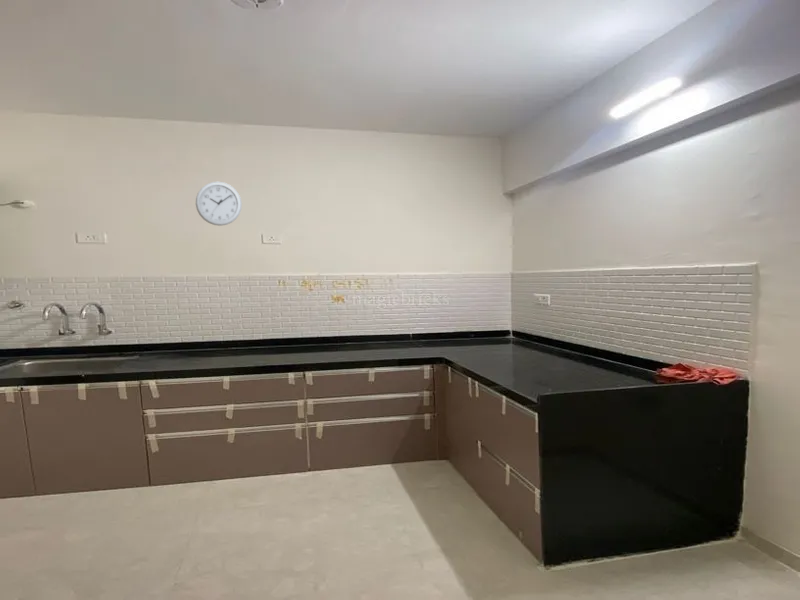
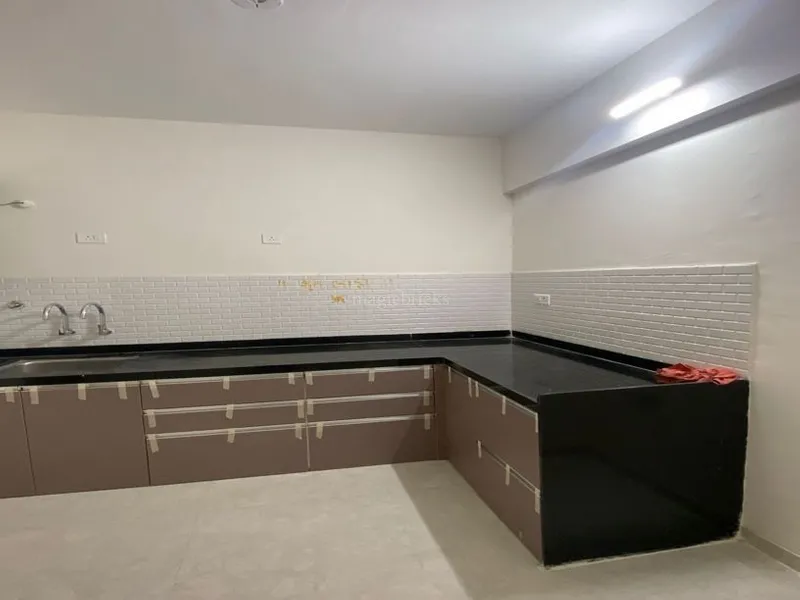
- wall clock [195,181,243,227]
